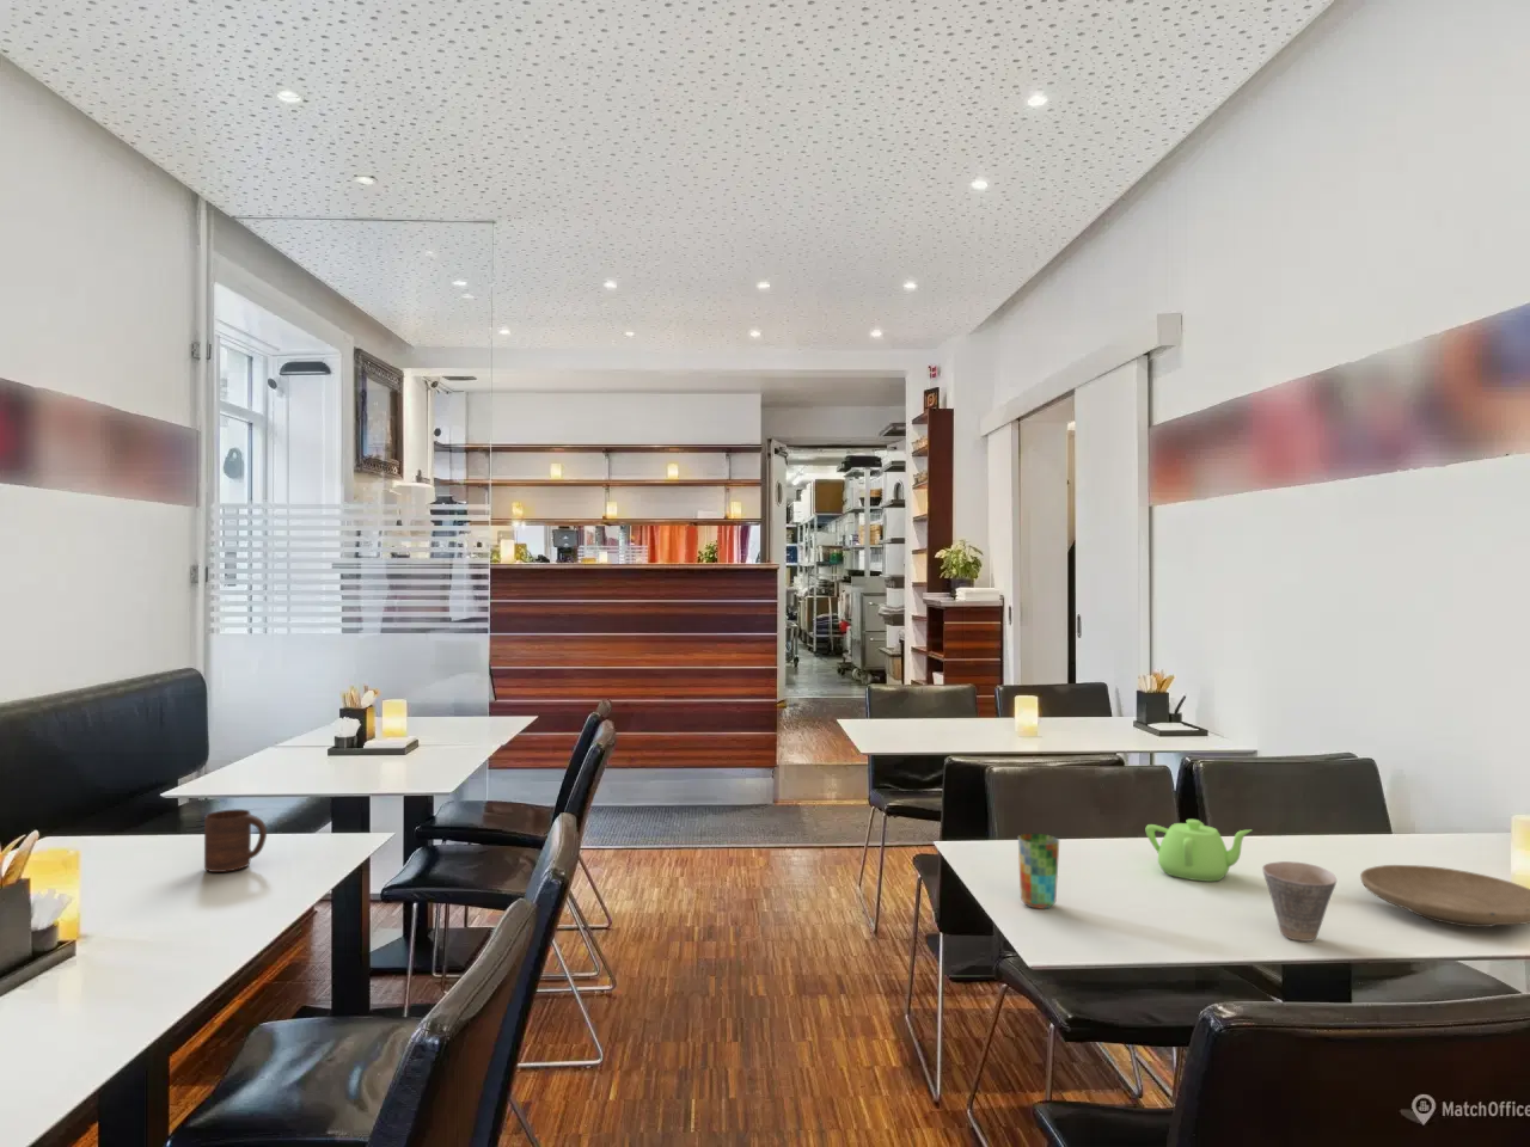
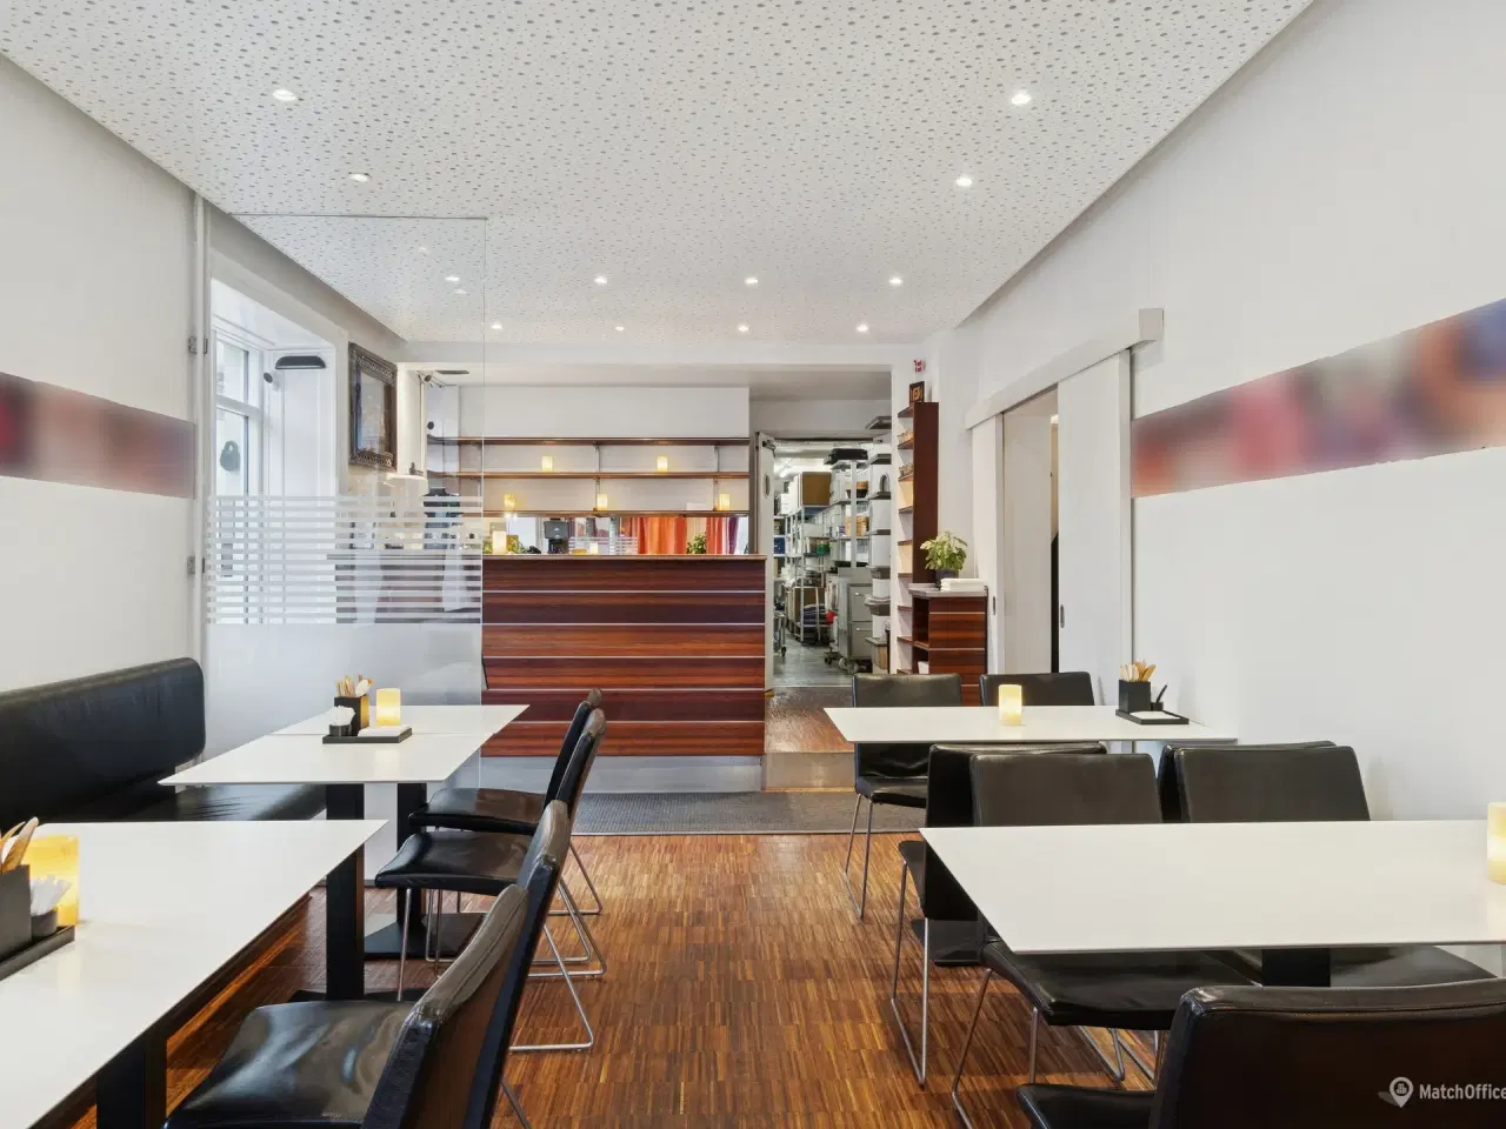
- cup [1017,833,1060,911]
- cup [1261,860,1337,942]
- plate [1359,864,1530,929]
- teapot [1146,818,1253,883]
- cup [204,808,267,874]
